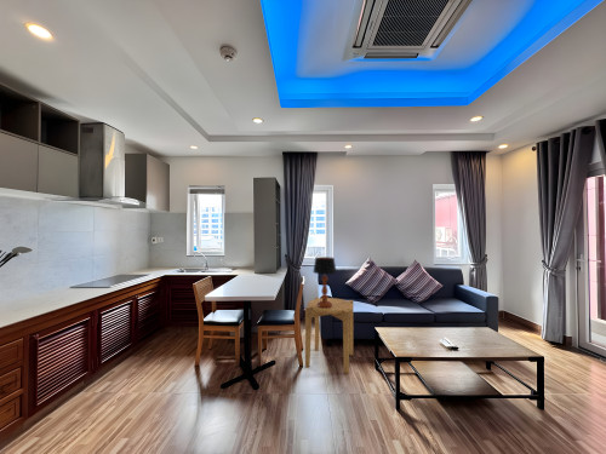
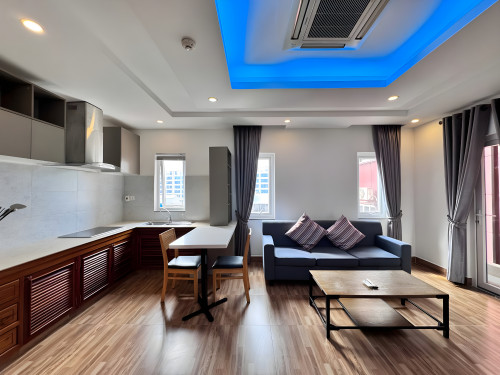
- table lamp [311,255,337,308]
- side table [304,297,355,375]
